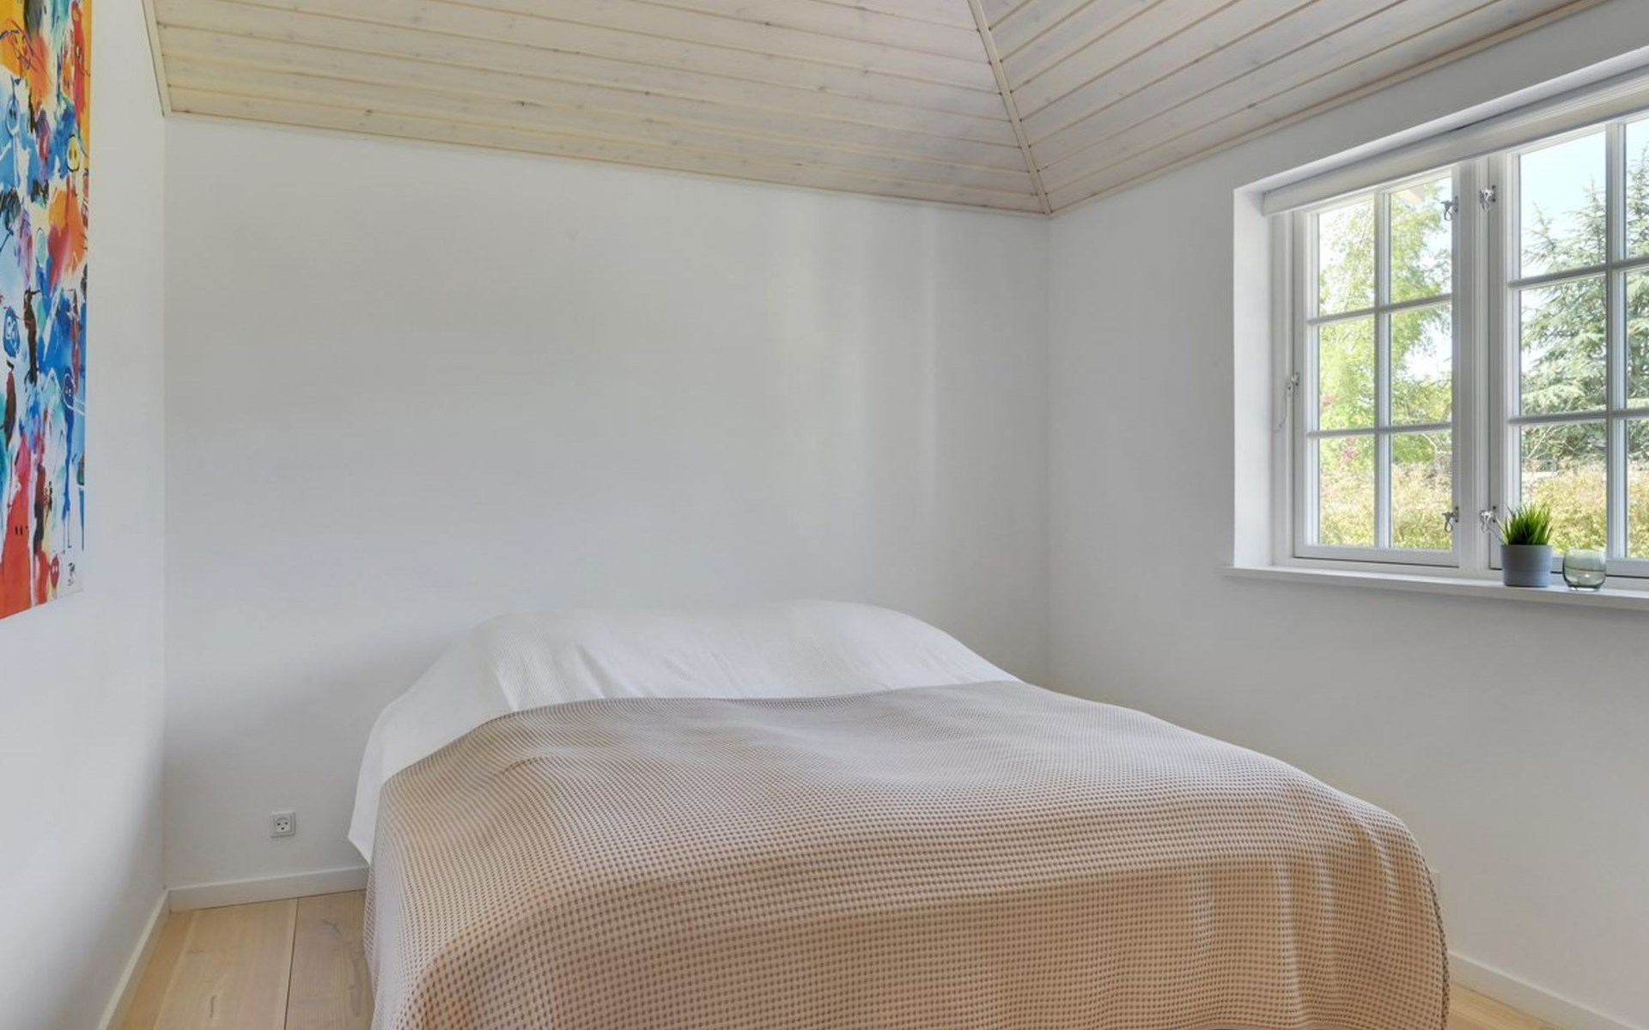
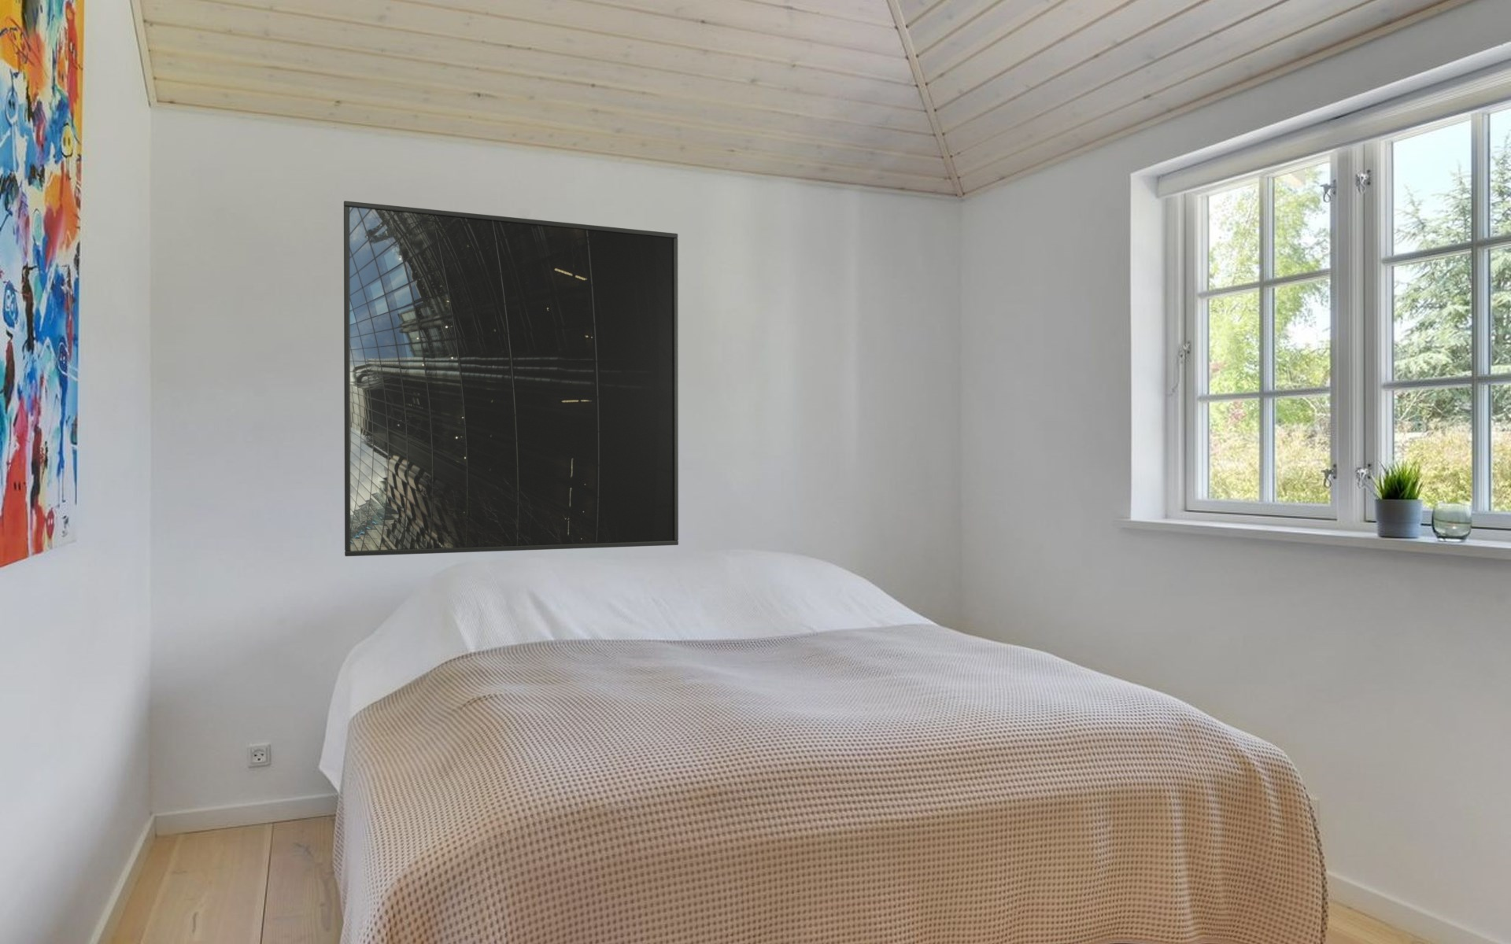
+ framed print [343,200,679,557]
